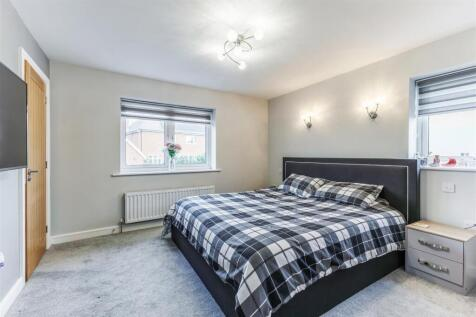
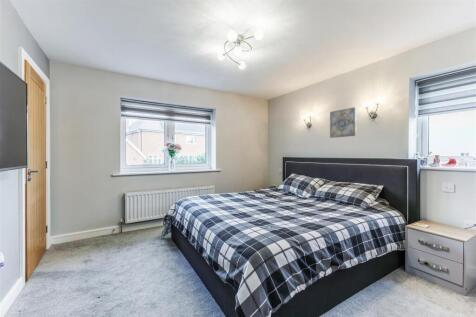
+ wall art [329,106,358,139]
